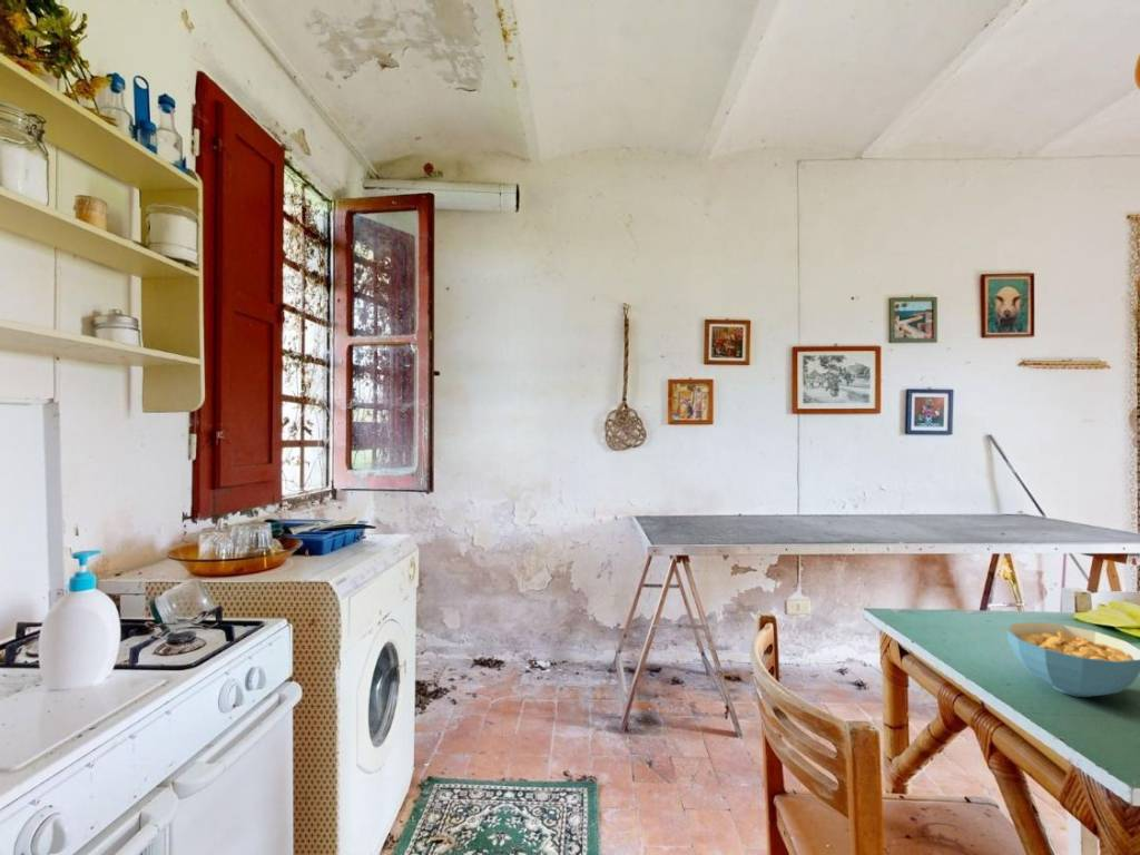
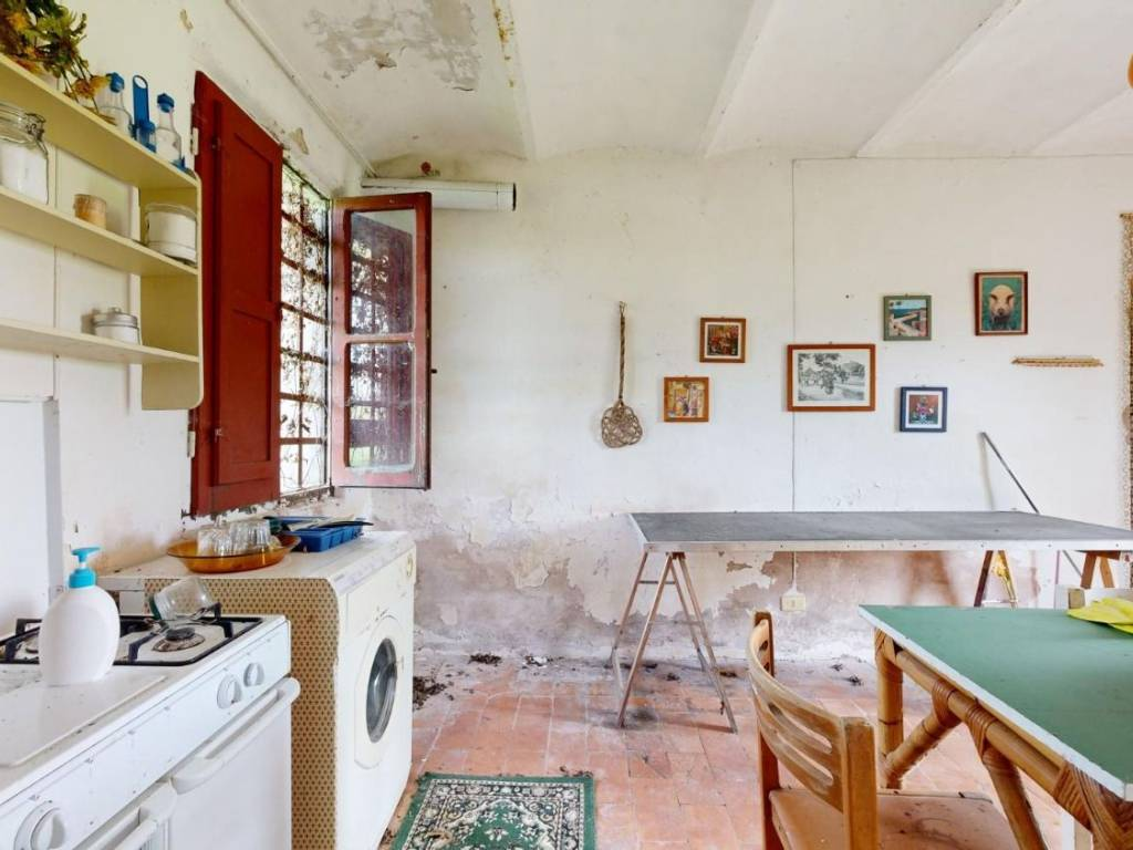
- cereal bowl [1005,621,1140,698]
